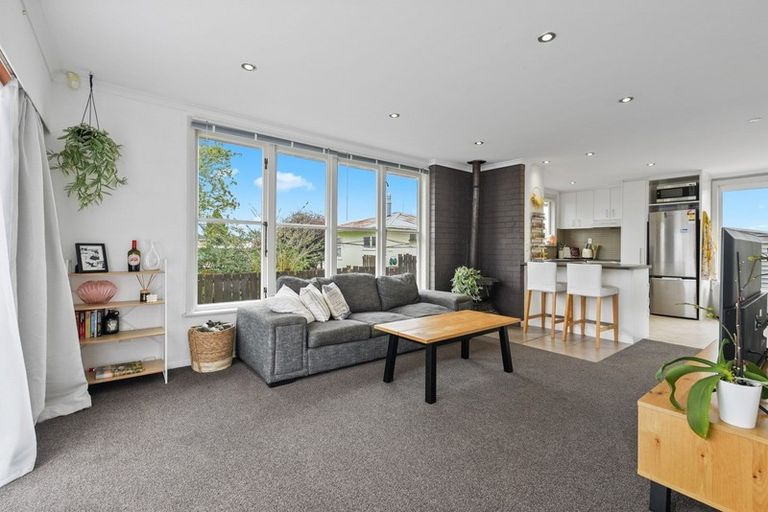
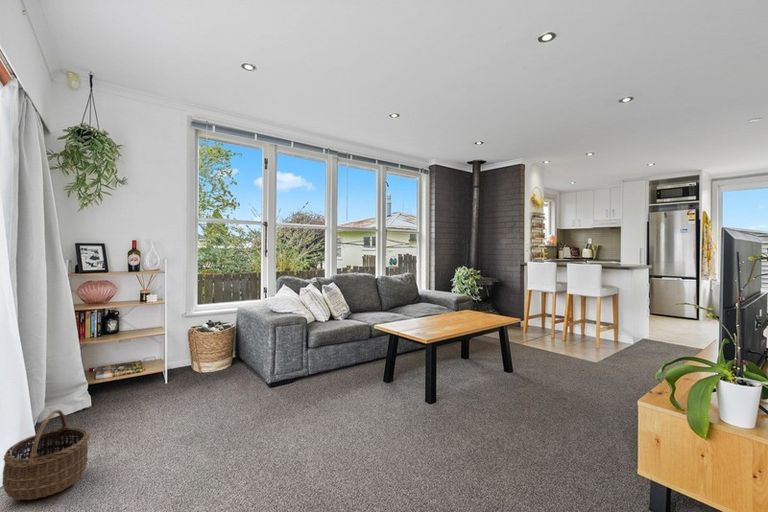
+ wicker basket [1,409,91,501]
